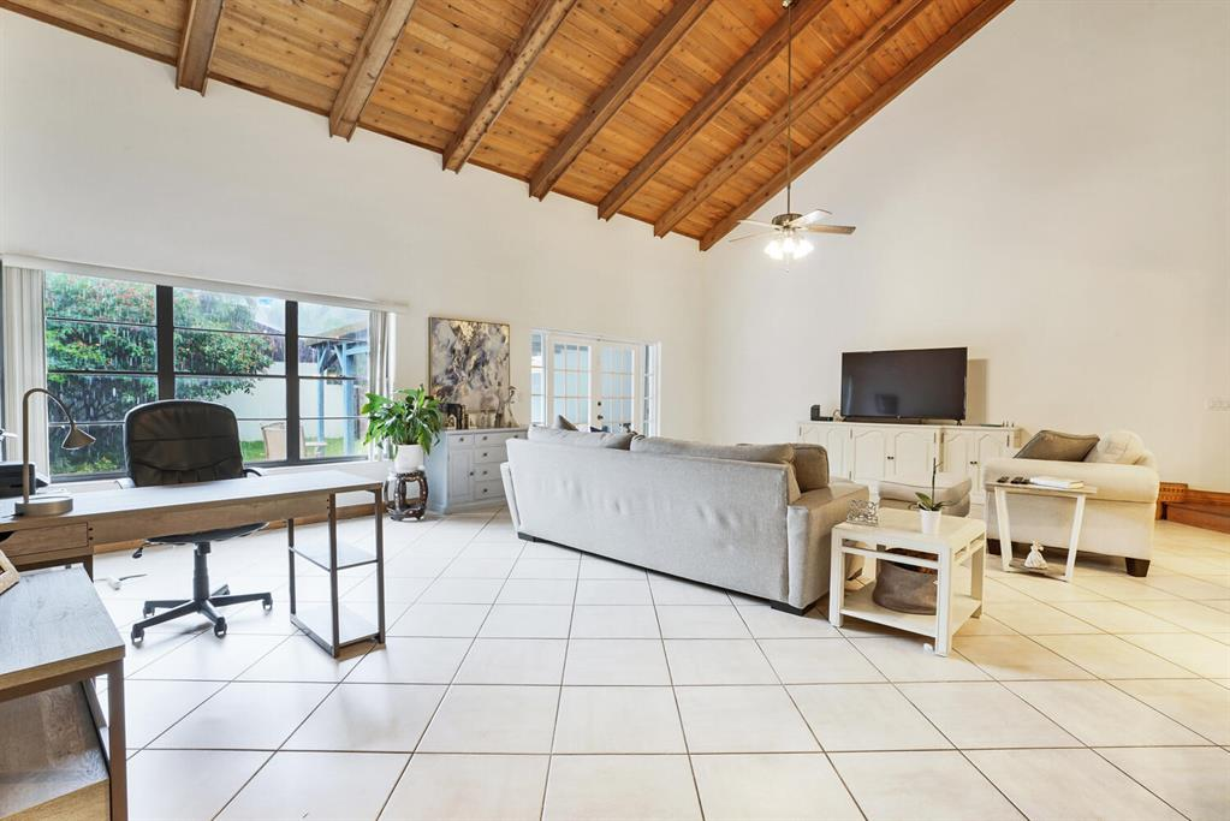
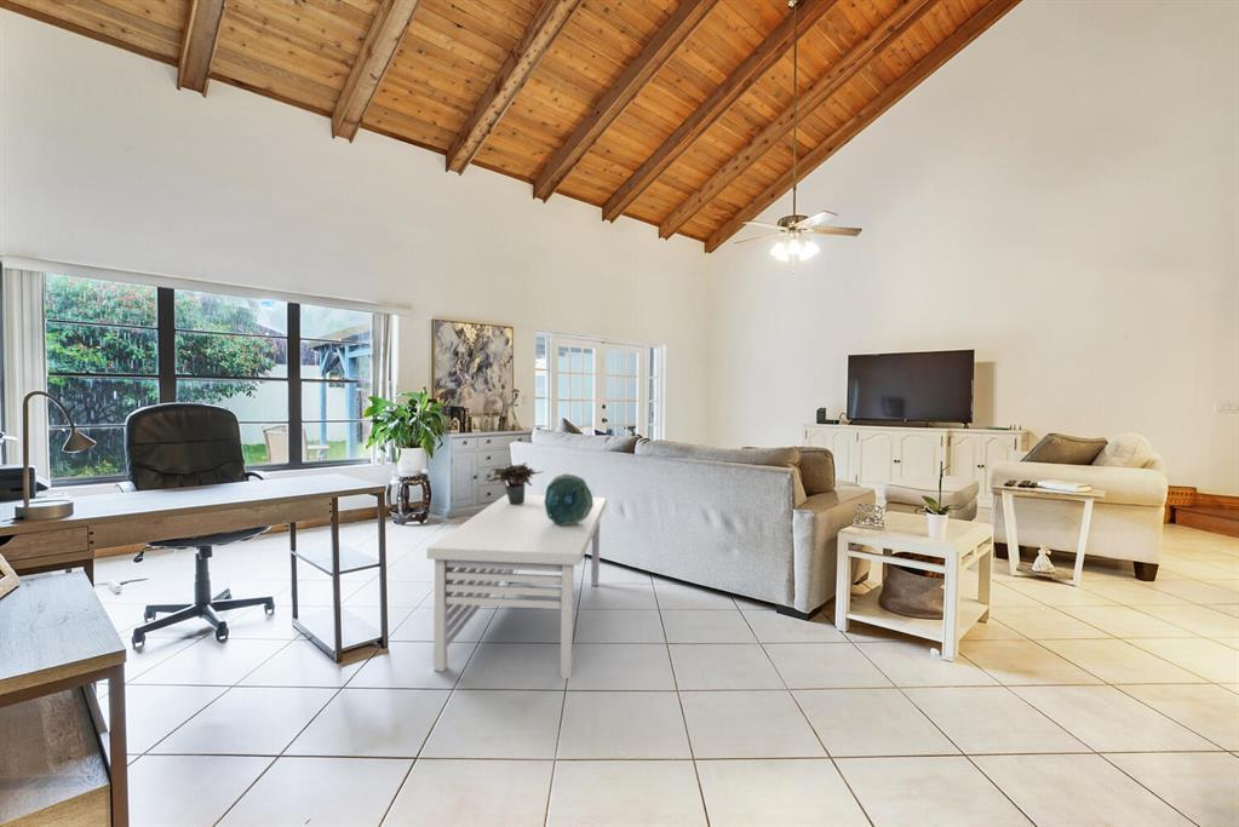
+ potted plant [483,461,545,505]
+ coffee table [426,493,608,679]
+ decorative bowl [544,472,593,526]
